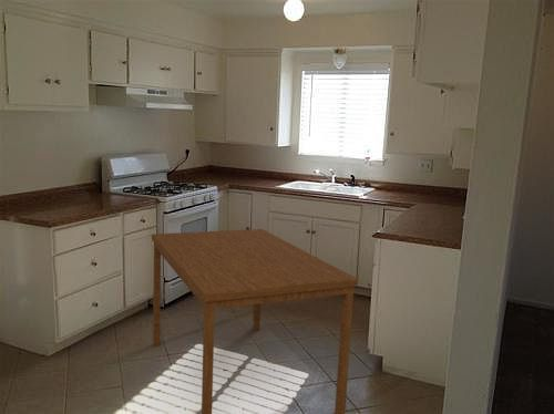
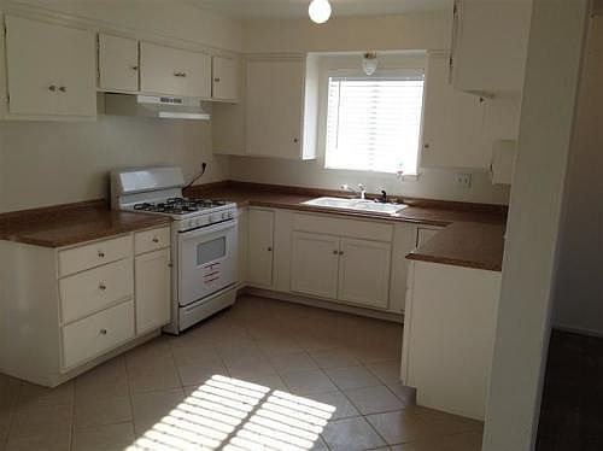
- dining table [151,228,359,414]
